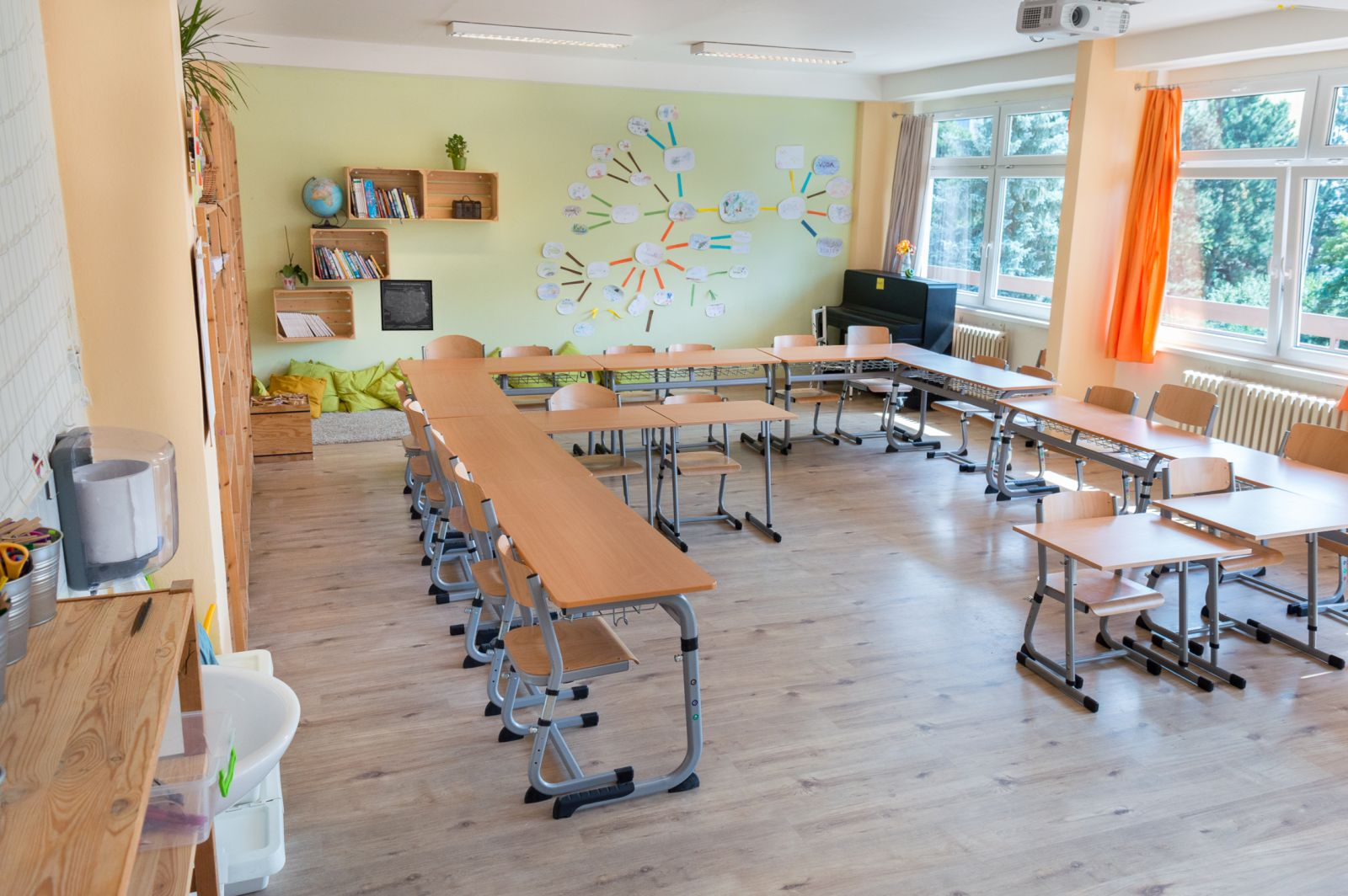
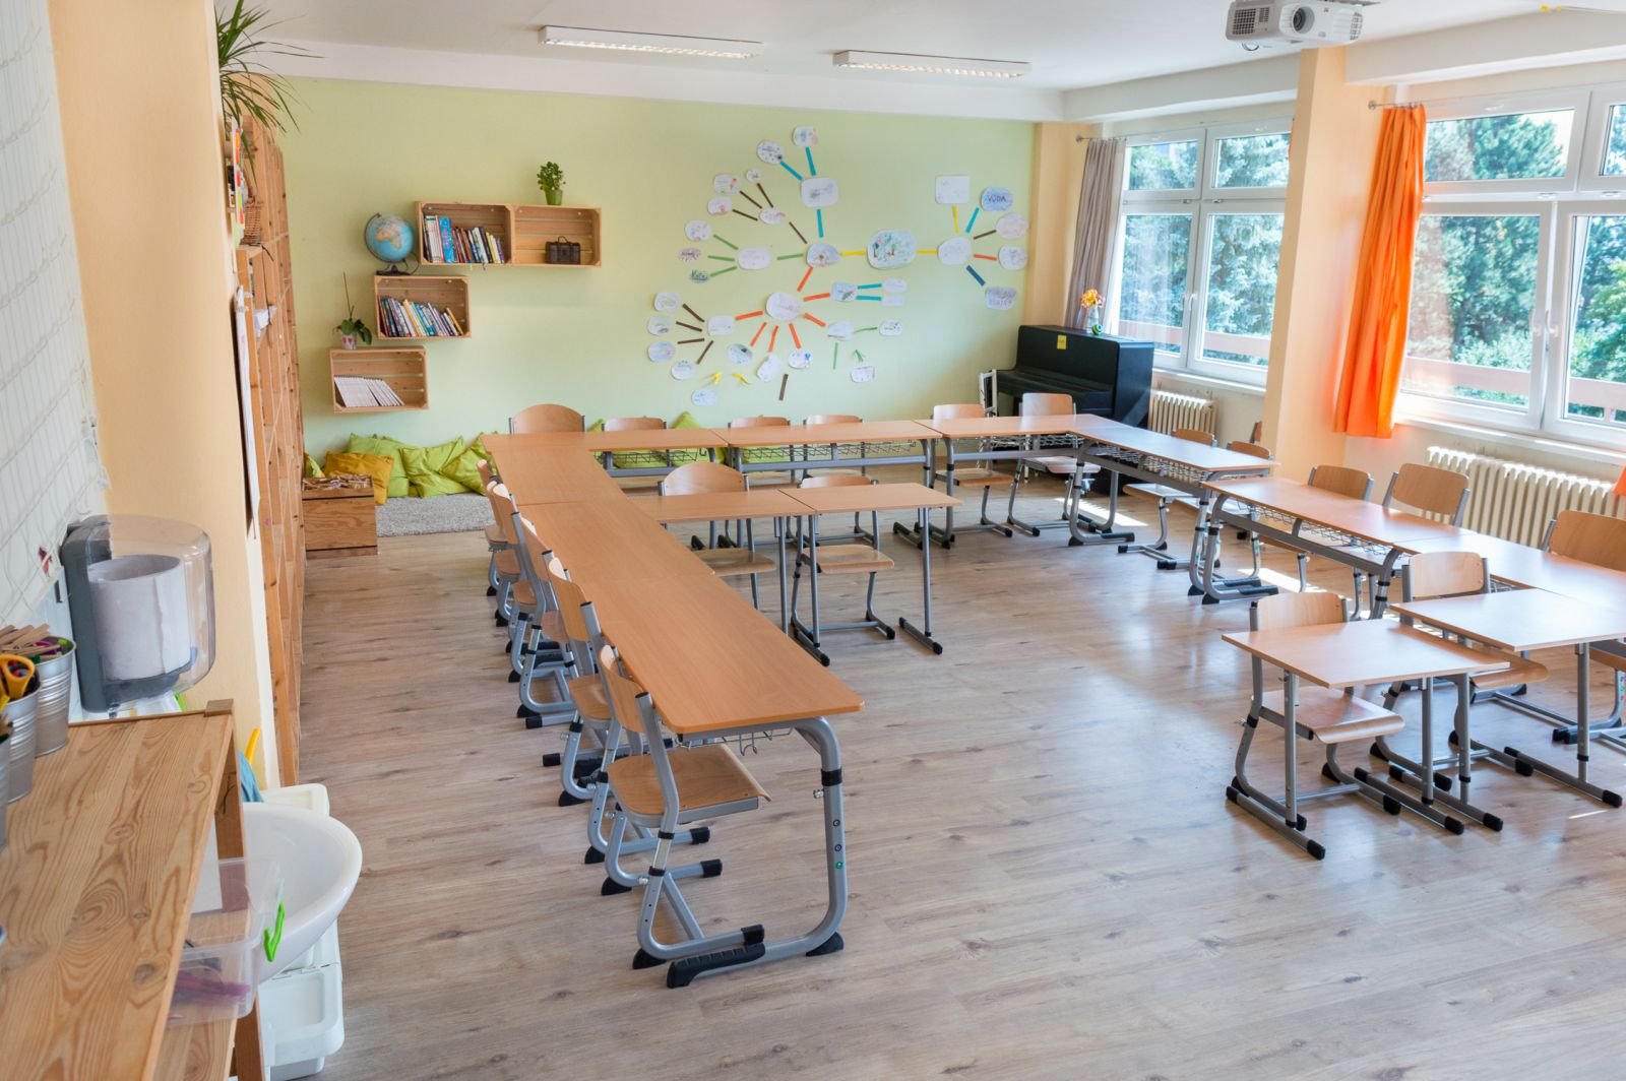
- wall art [379,279,434,332]
- pen [136,596,153,634]
